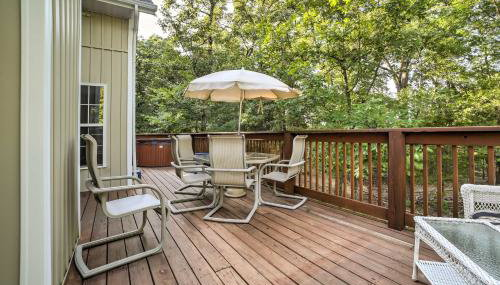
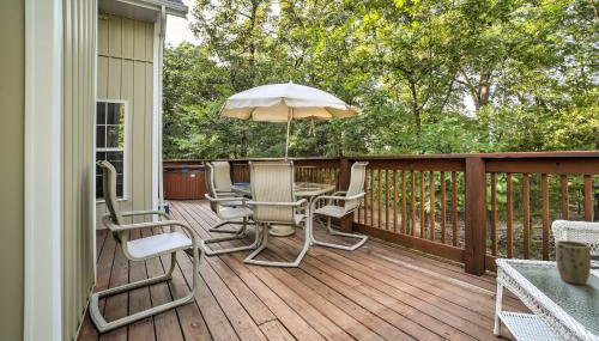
+ plant pot [555,239,592,286]
